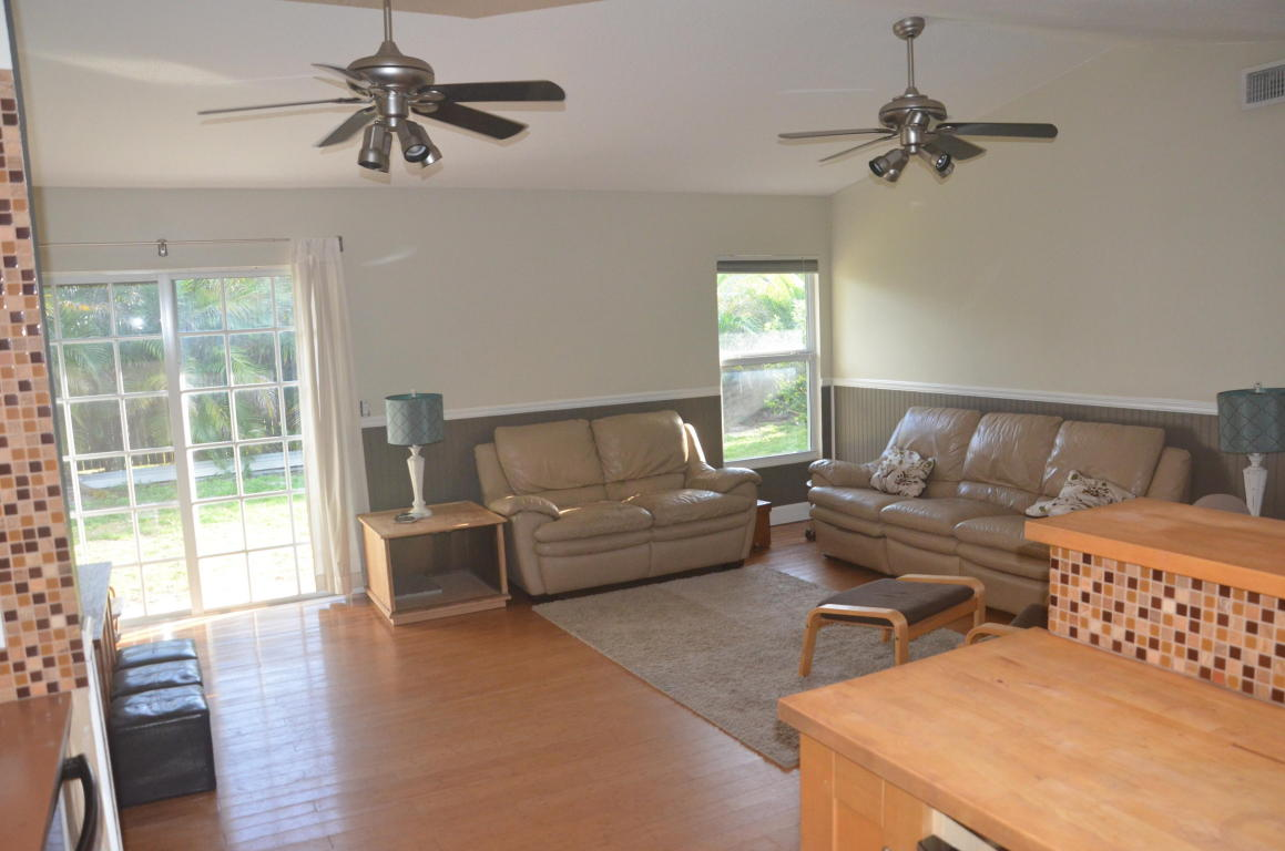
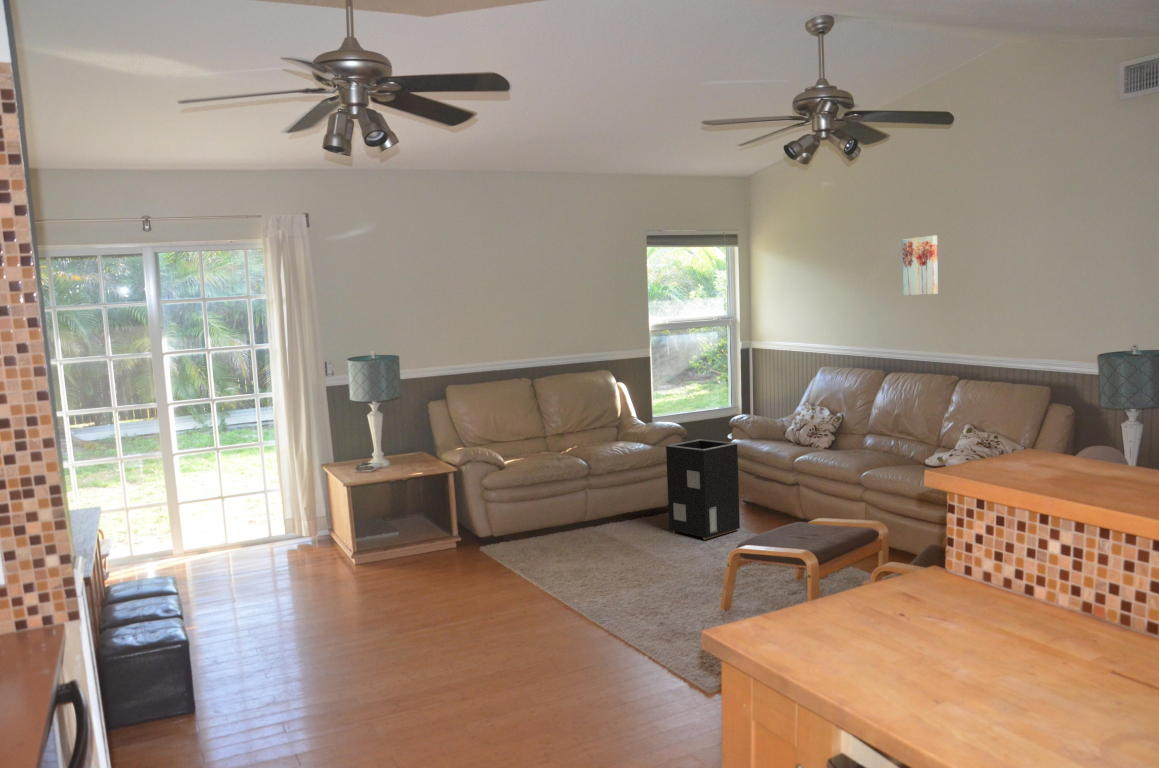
+ speaker [665,438,741,540]
+ wall art [902,235,939,297]
